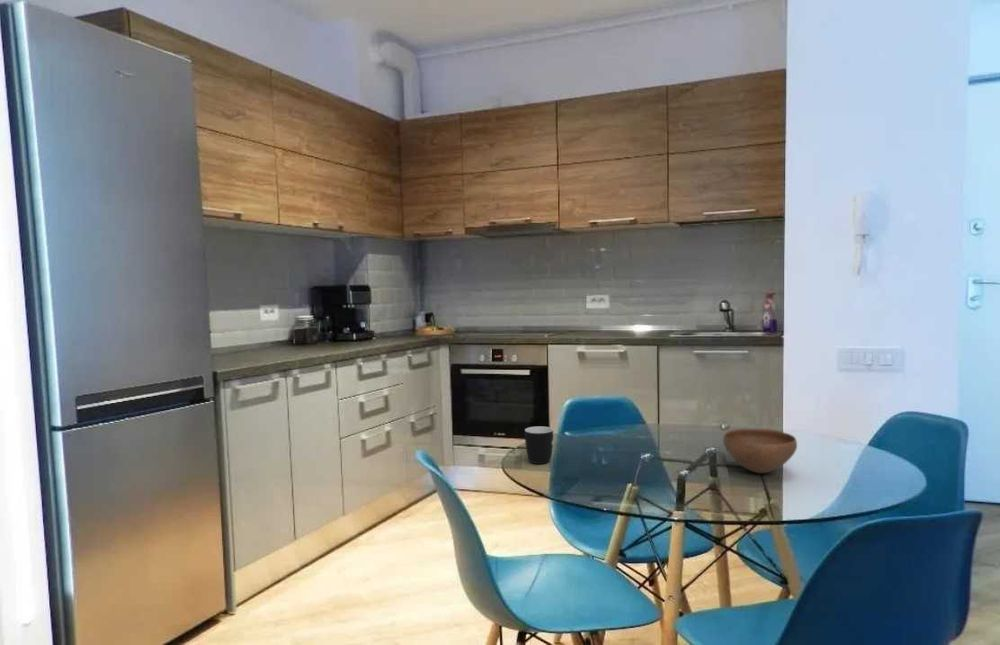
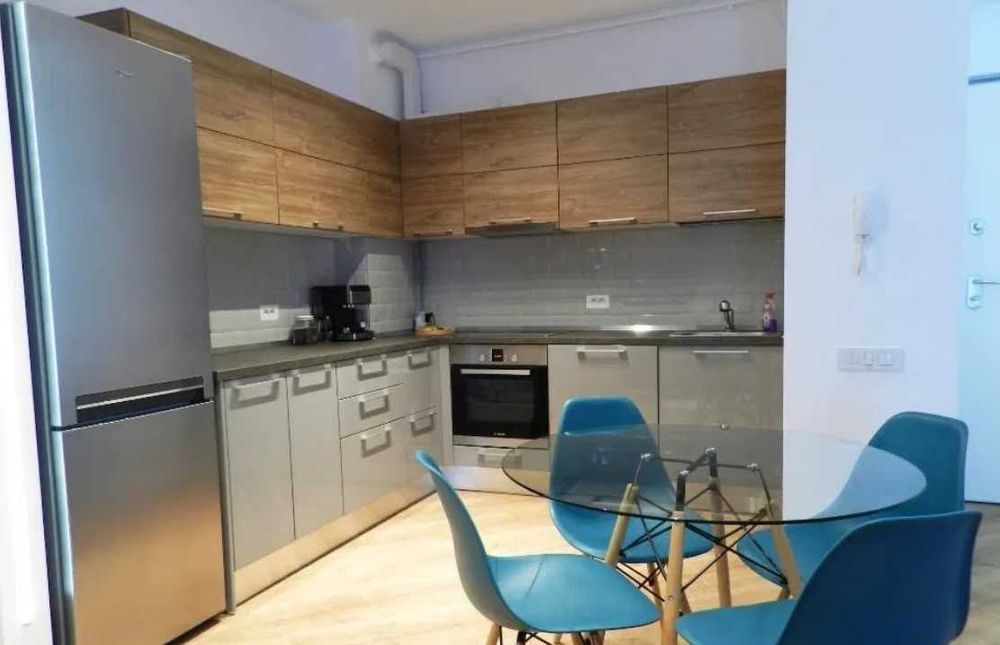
- bowl [722,428,798,474]
- mug [524,426,554,465]
